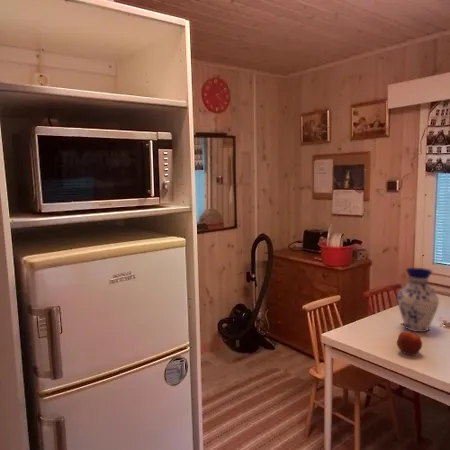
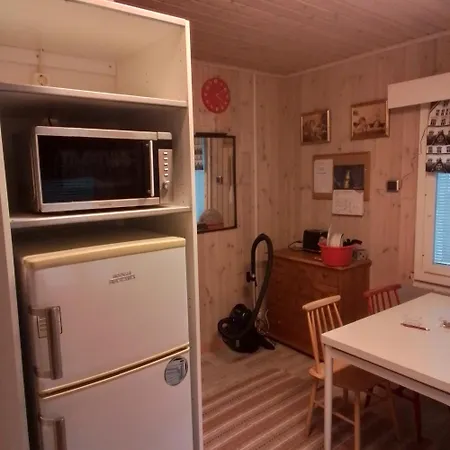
- apple [396,330,423,356]
- vase [396,267,440,333]
